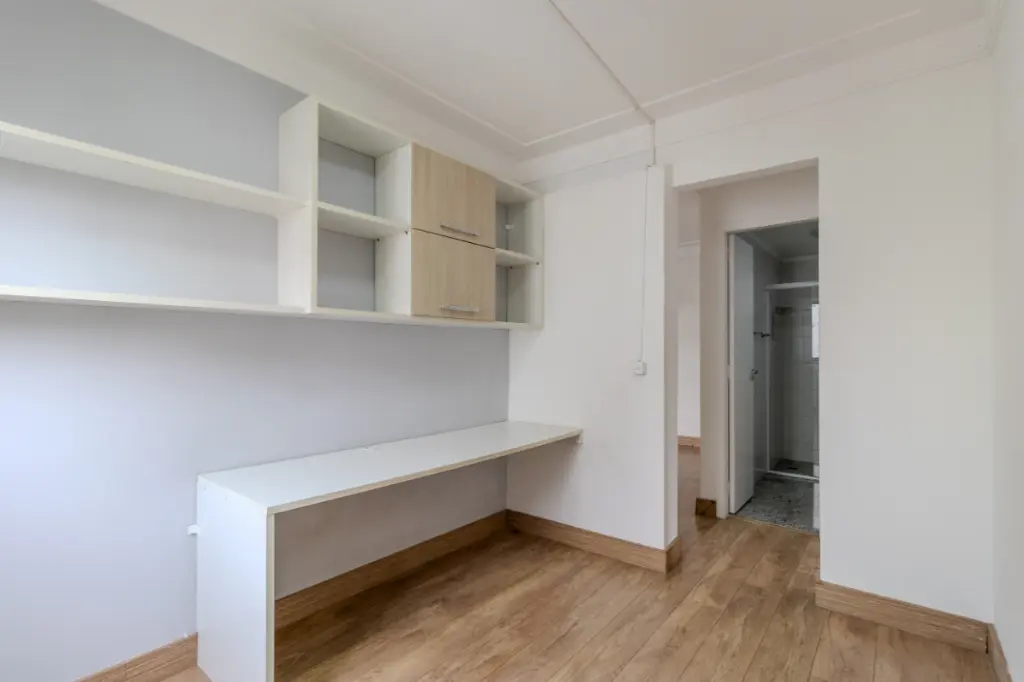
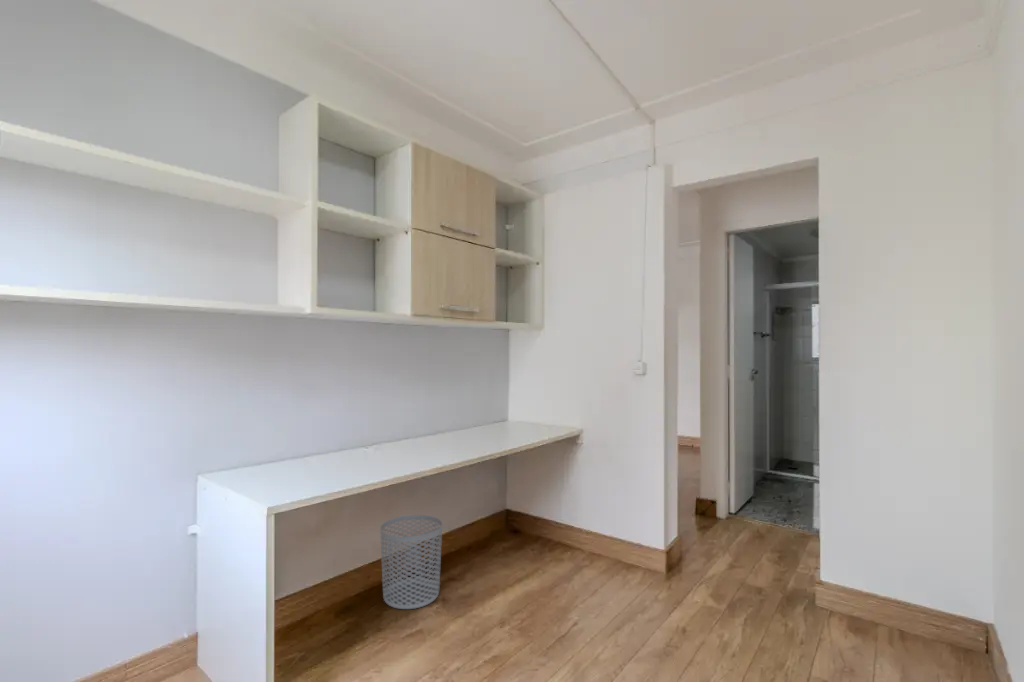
+ waste bin [379,514,443,610]
